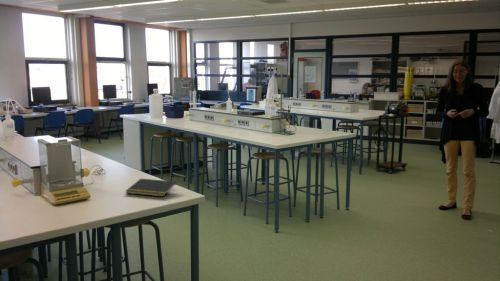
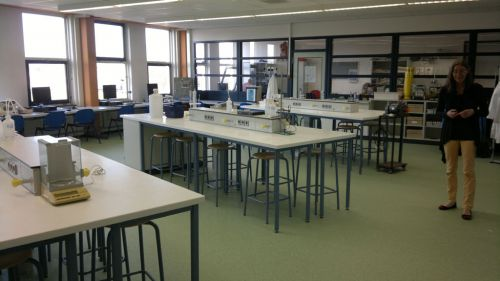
- notepad [125,178,177,197]
